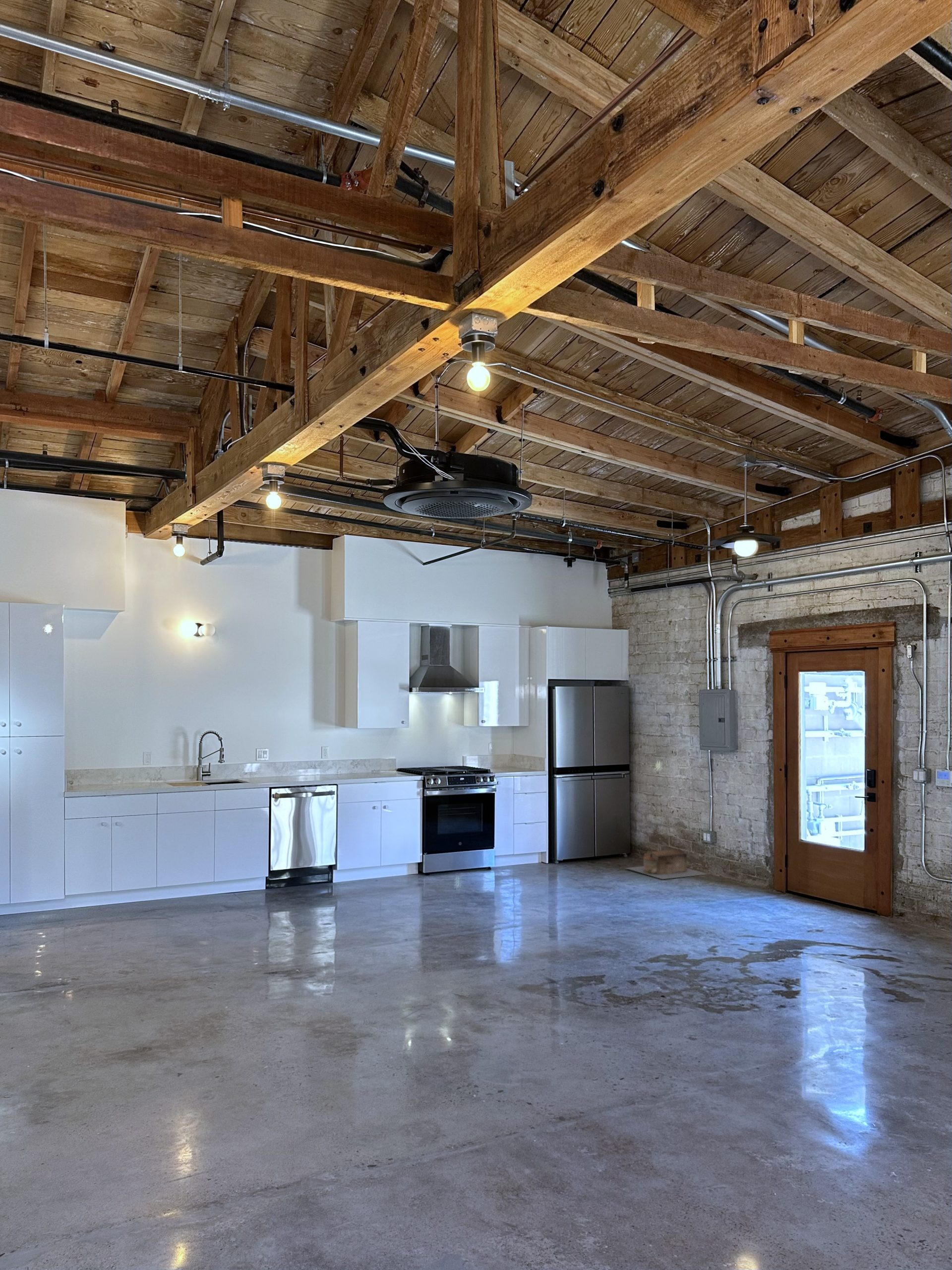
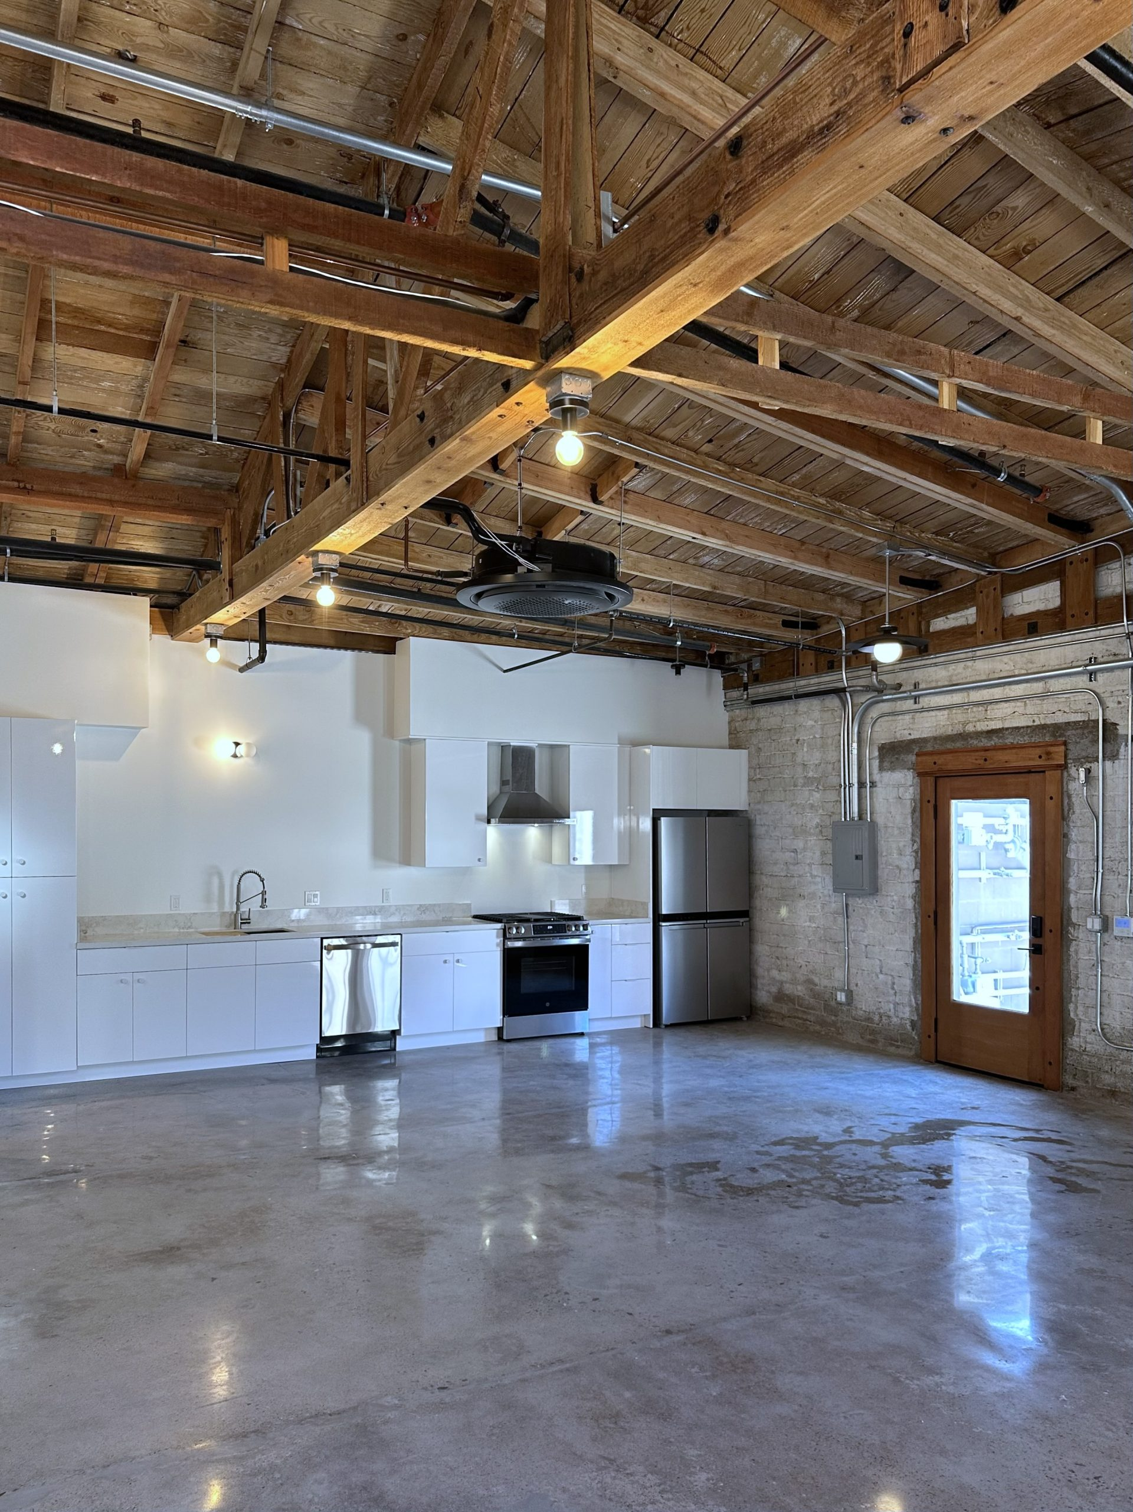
- architectural model [625,848,709,880]
